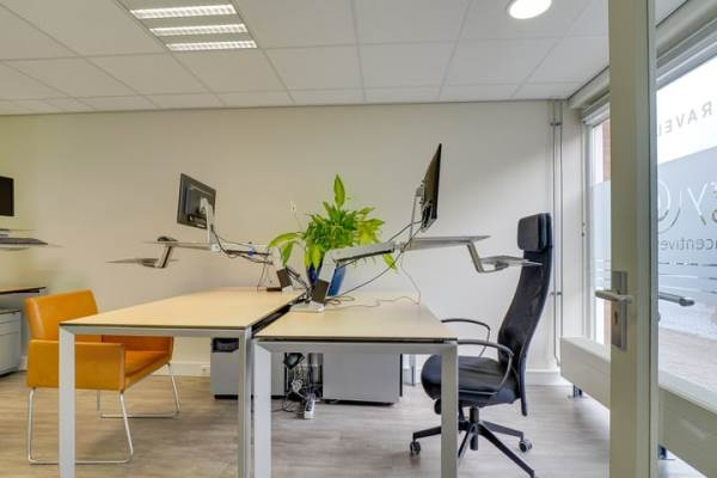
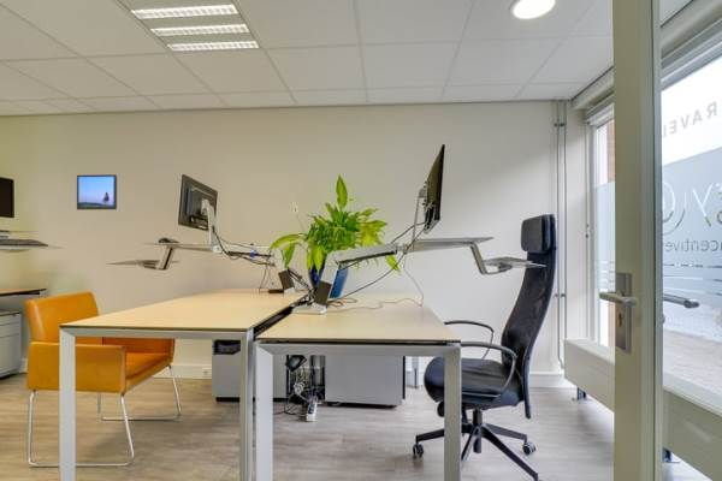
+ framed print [76,173,118,210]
